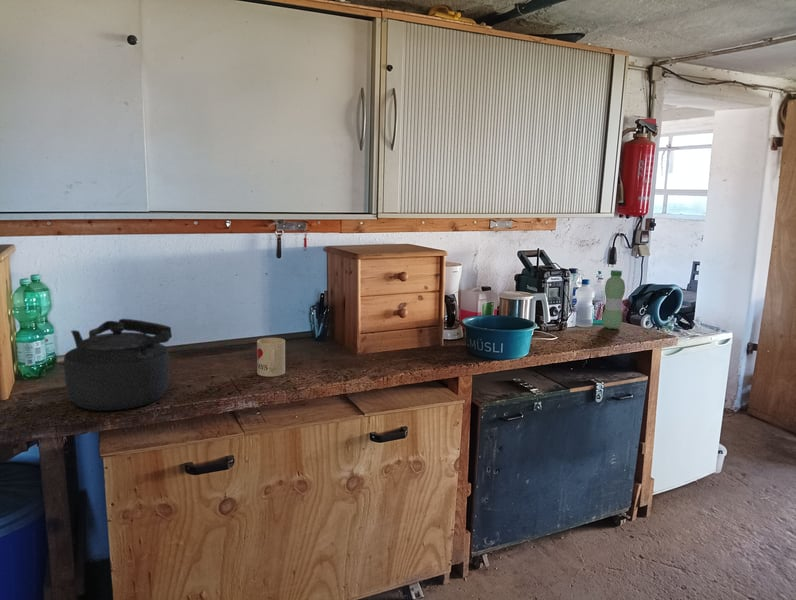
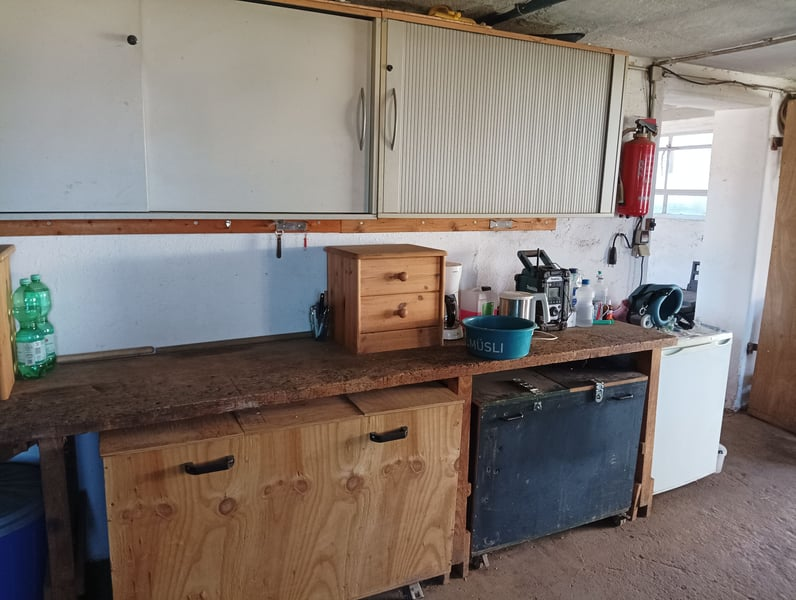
- water bottle [601,269,626,330]
- kettle [63,318,173,412]
- mug [256,337,286,378]
